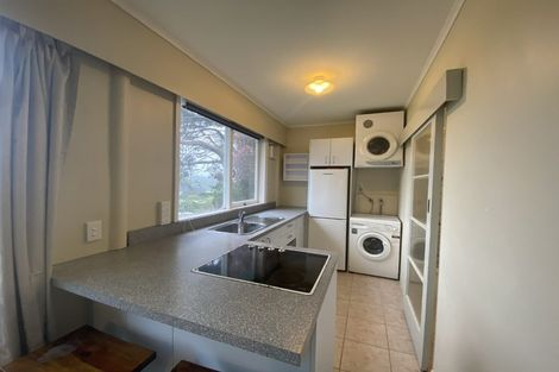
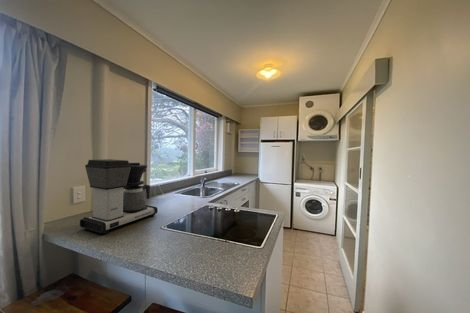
+ coffee maker [79,158,158,235]
